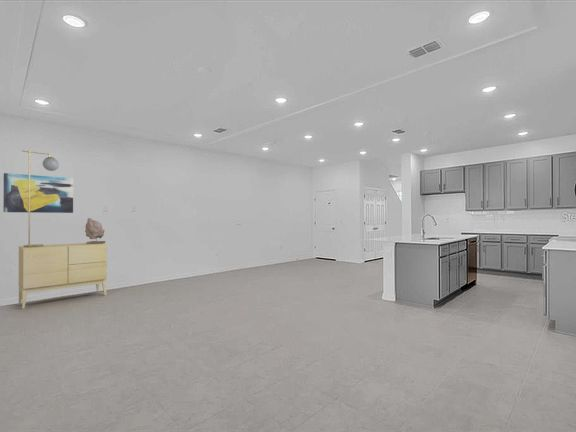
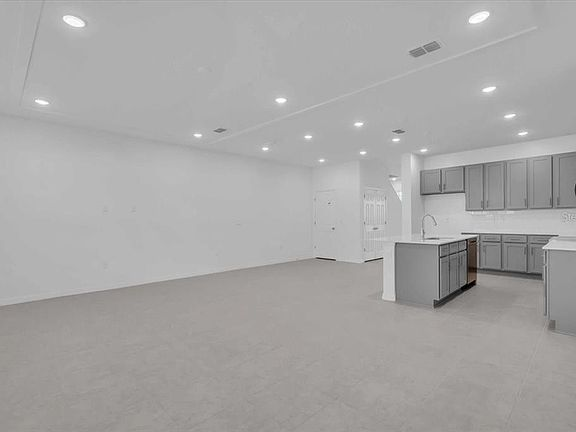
- sideboard [17,242,108,310]
- lamp [21,150,60,247]
- wall art [2,172,74,214]
- sculpture bust [84,217,106,244]
